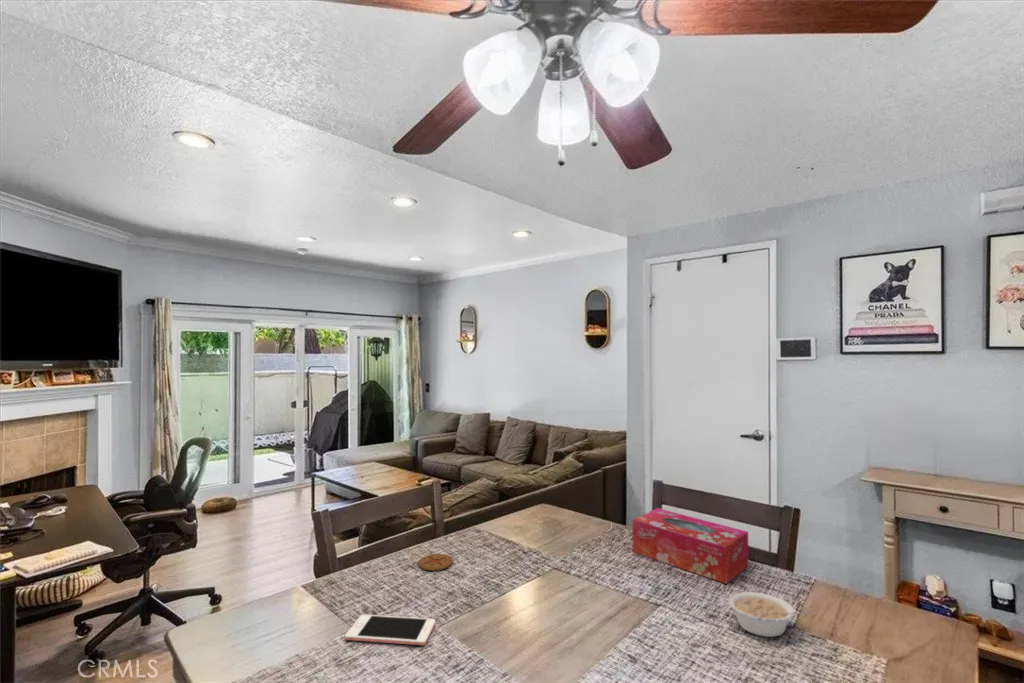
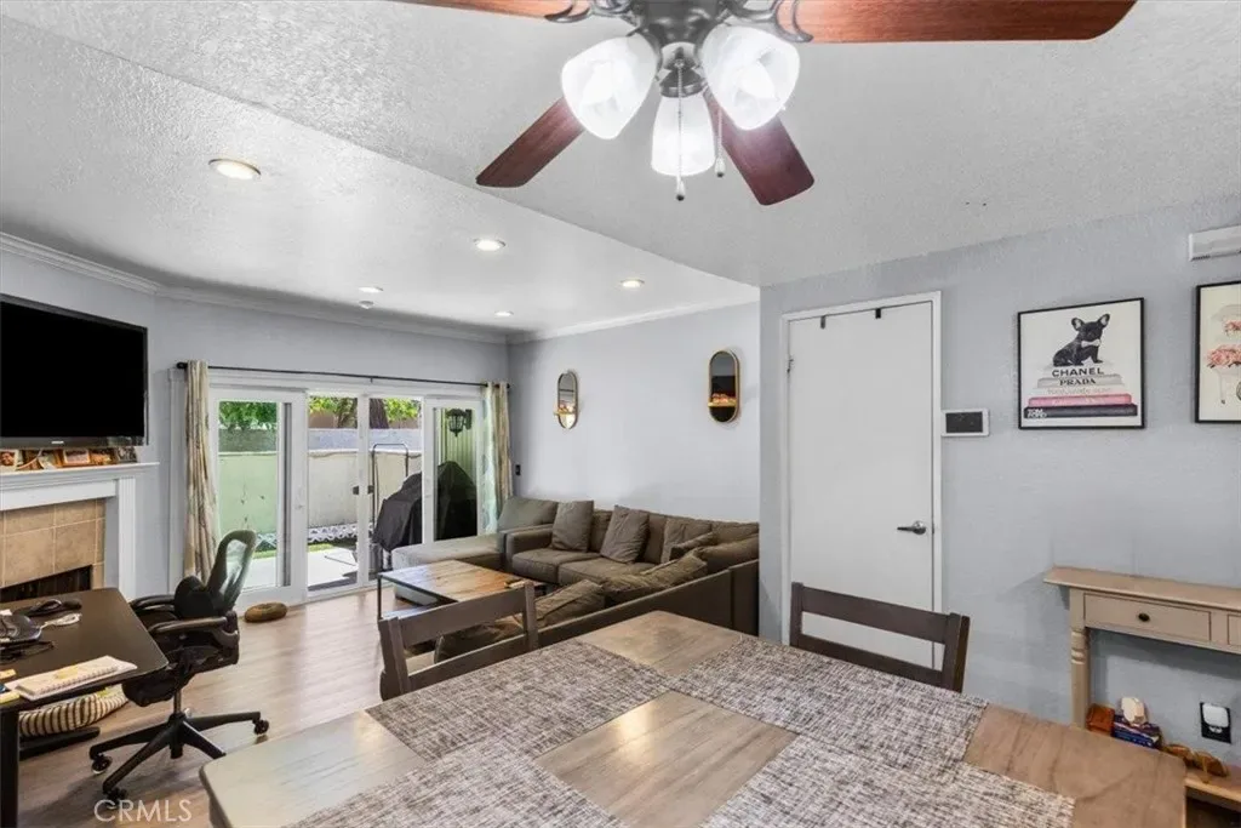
- tissue box [631,507,749,585]
- coaster [417,553,454,572]
- cell phone [344,613,436,646]
- legume [728,591,810,638]
